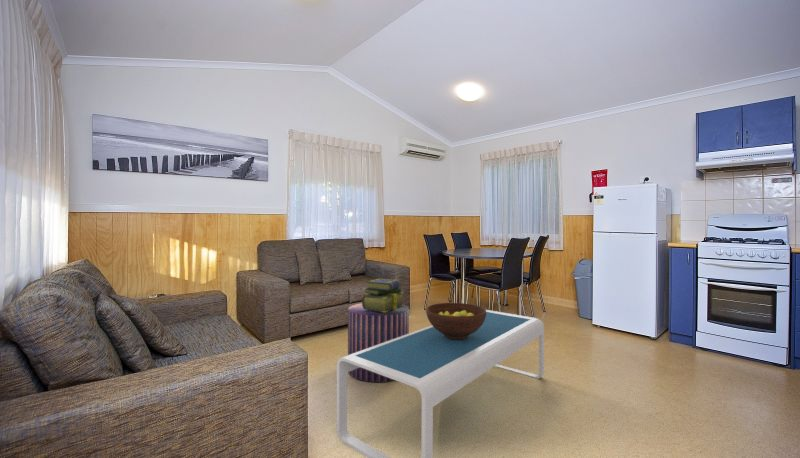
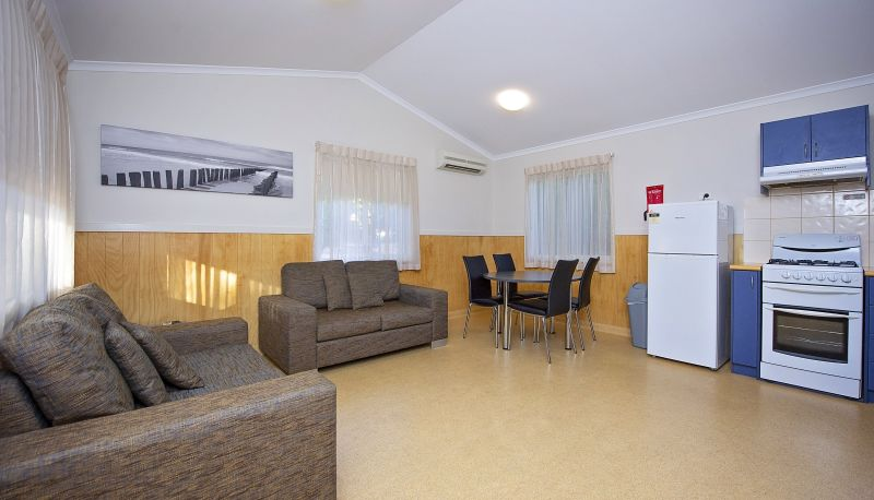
- fruit bowl [425,302,487,339]
- coffee table [336,309,545,458]
- stack of books [361,278,405,313]
- stool [347,302,410,383]
